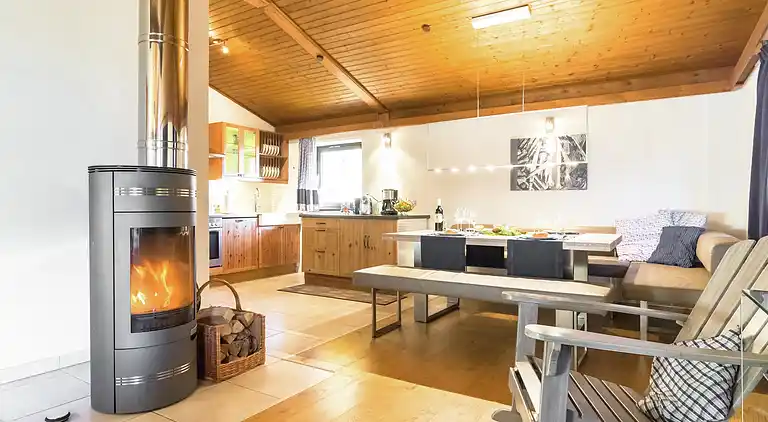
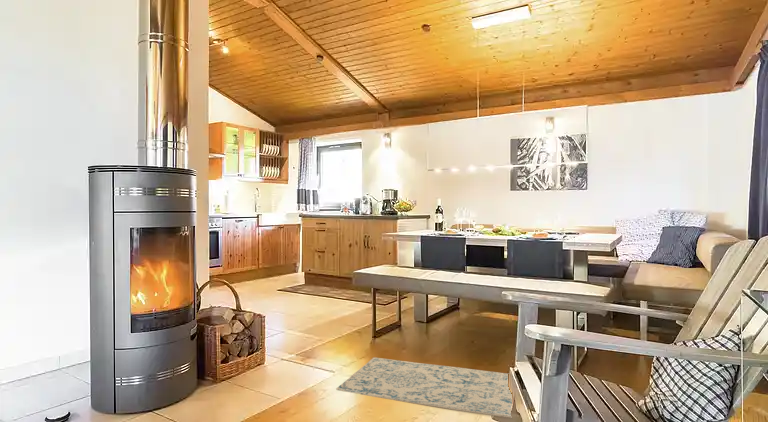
+ rug [335,356,514,420]
